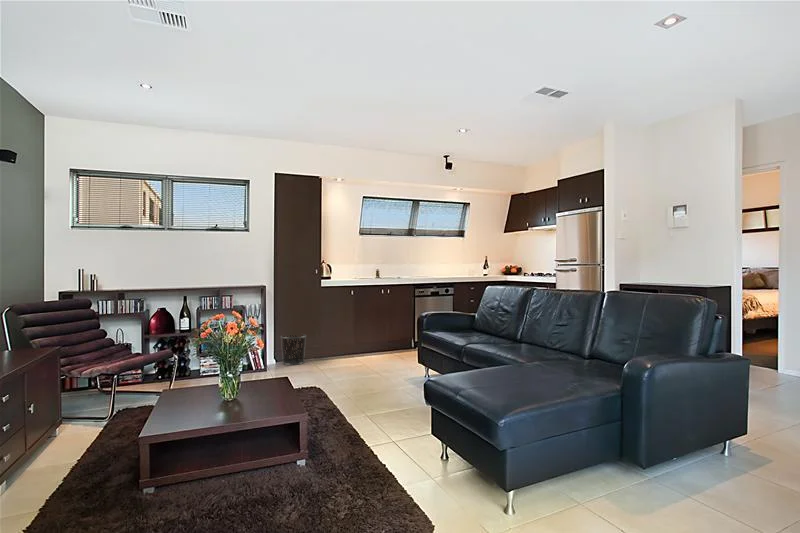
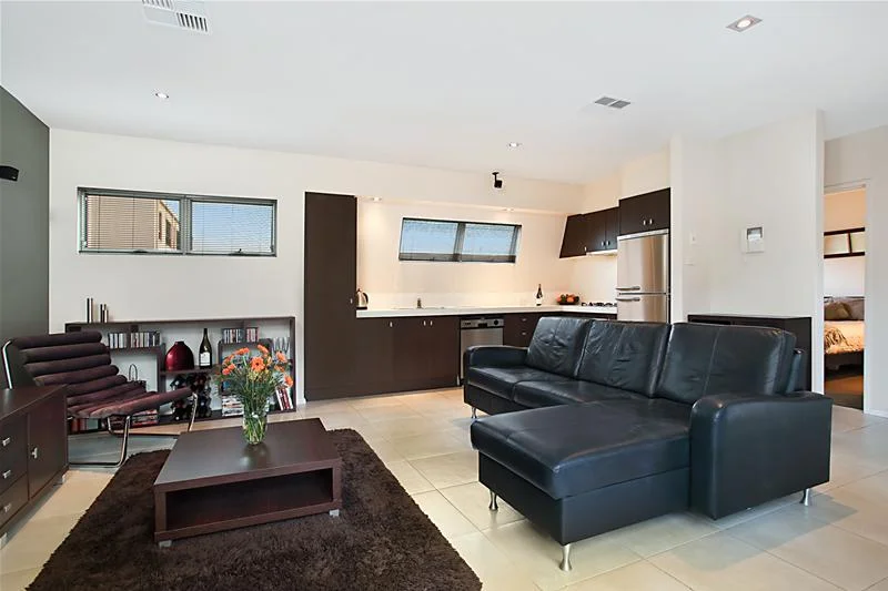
- trash can [279,333,307,366]
